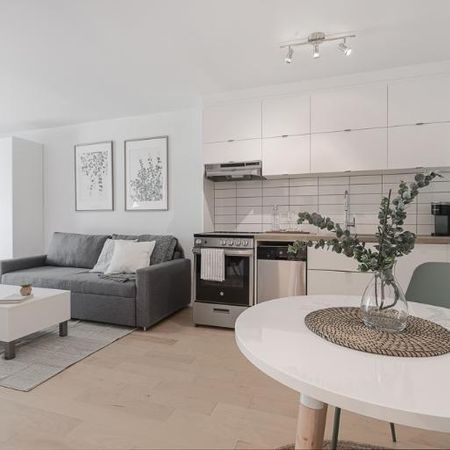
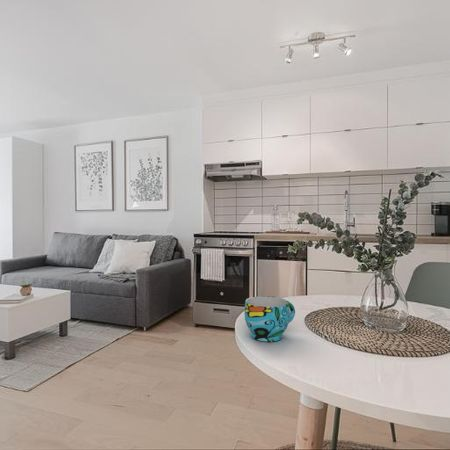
+ cup [243,295,296,342]
